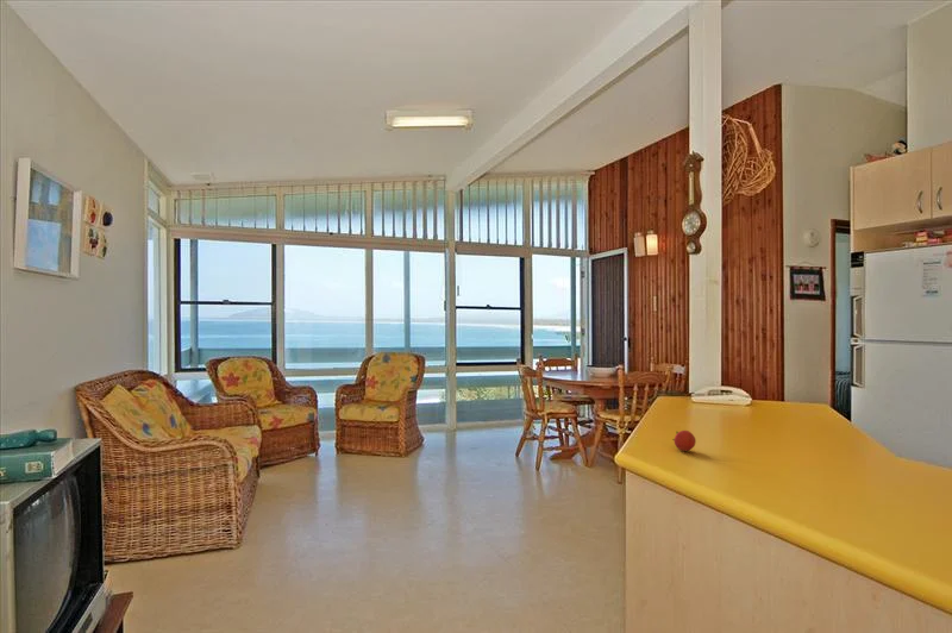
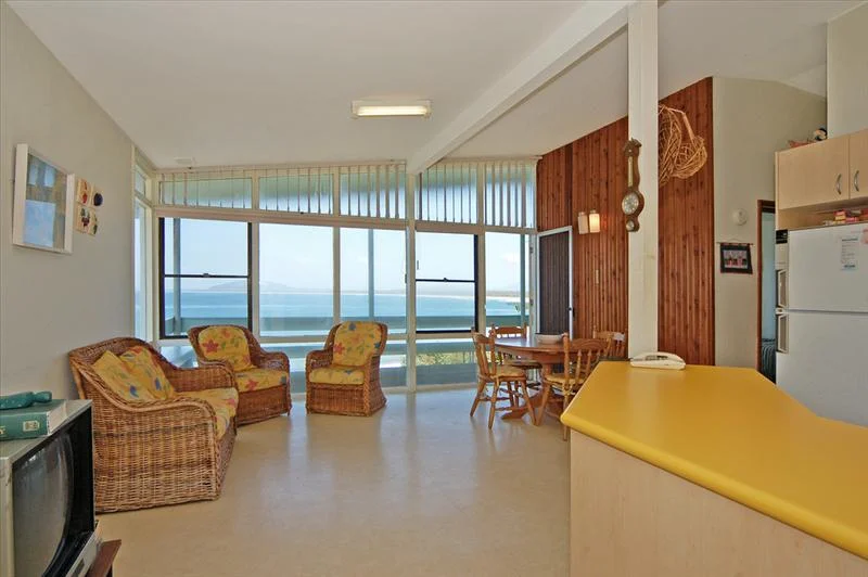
- fruit [671,430,697,452]
